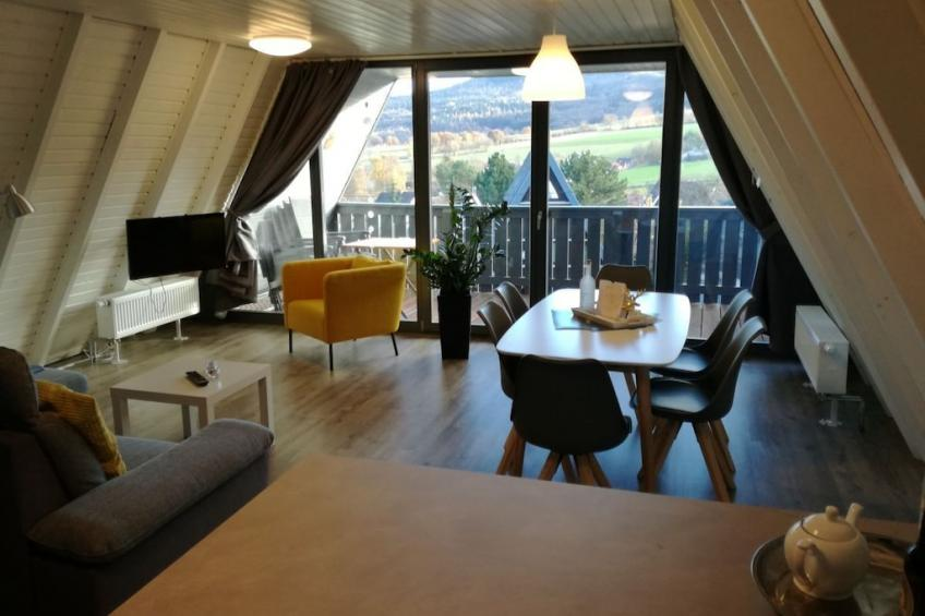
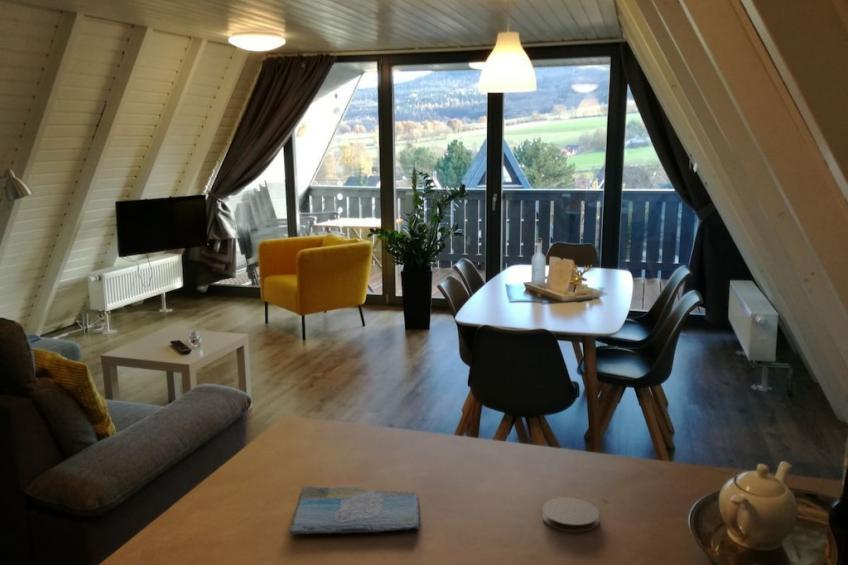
+ book [288,485,422,536]
+ coaster [541,497,601,533]
